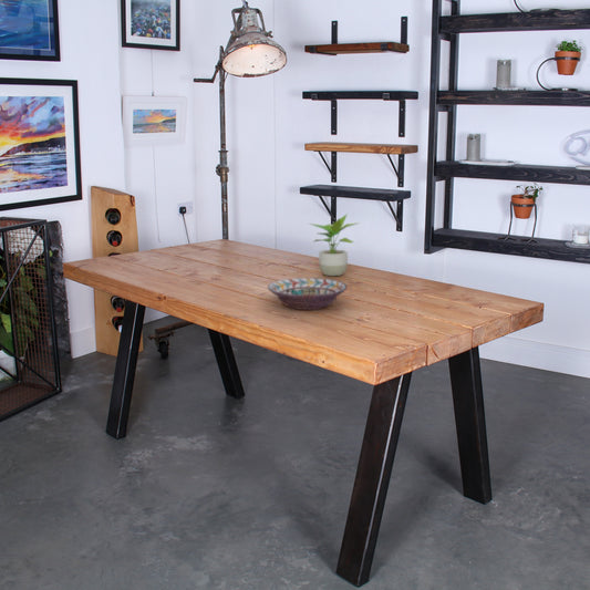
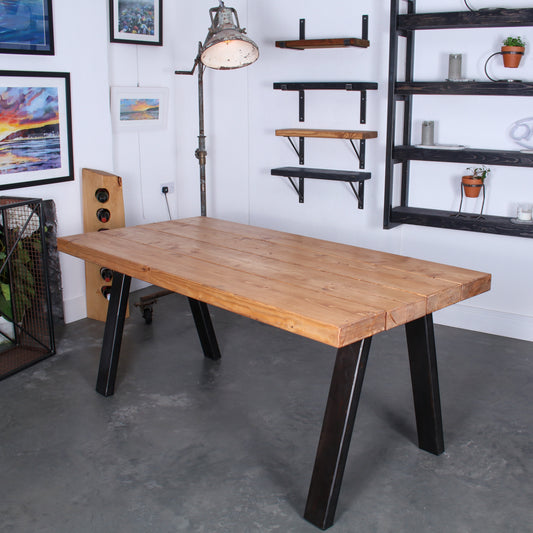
- potted plant [309,213,361,277]
- decorative bowl [267,277,349,311]
